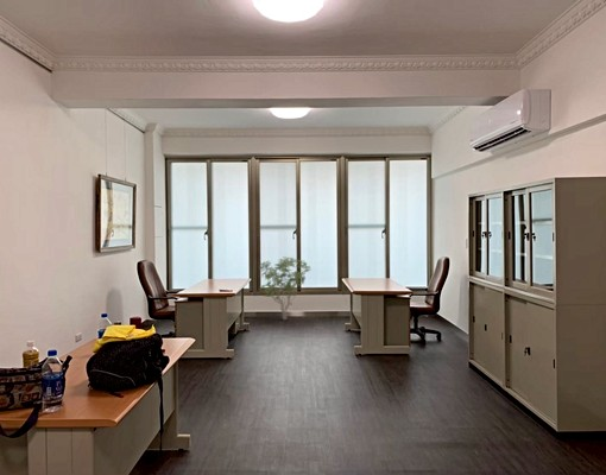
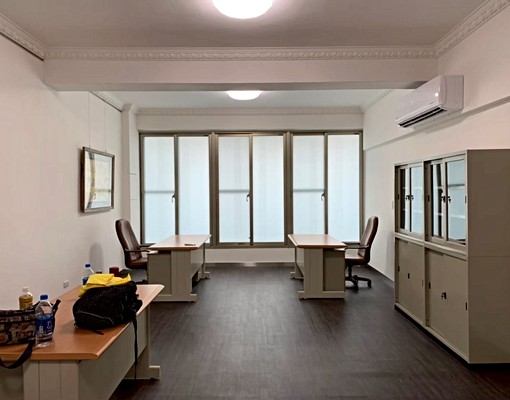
- shrub [258,255,311,321]
